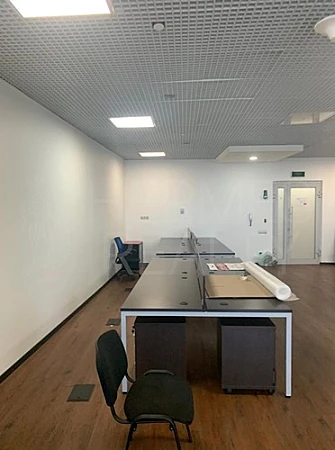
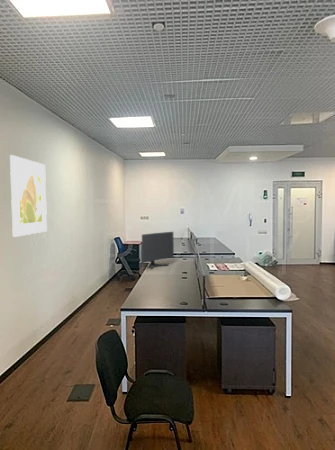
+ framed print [9,154,48,238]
+ computer monitor [141,231,175,270]
